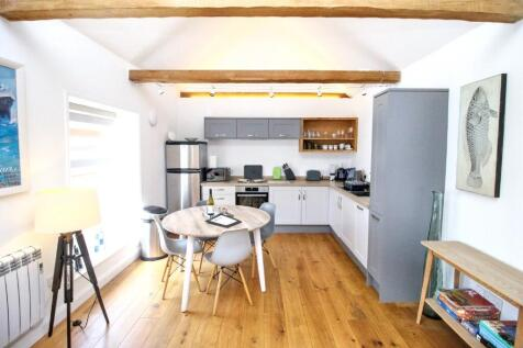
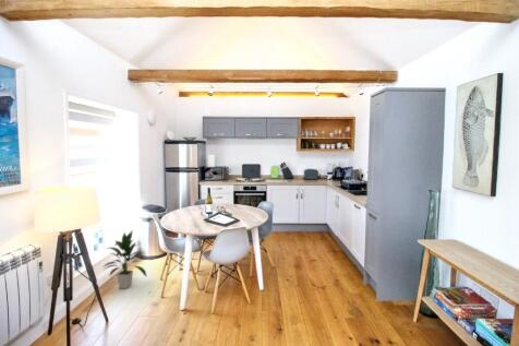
+ indoor plant [101,230,148,290]
